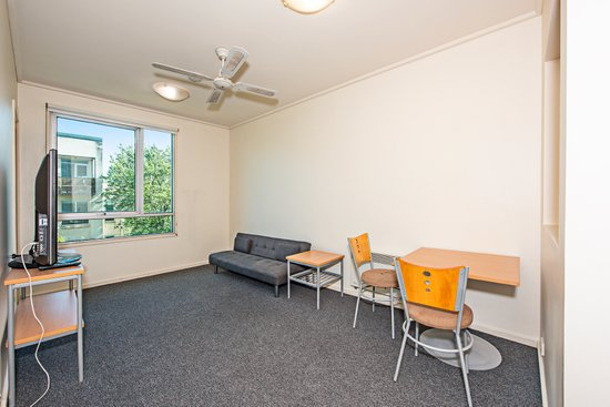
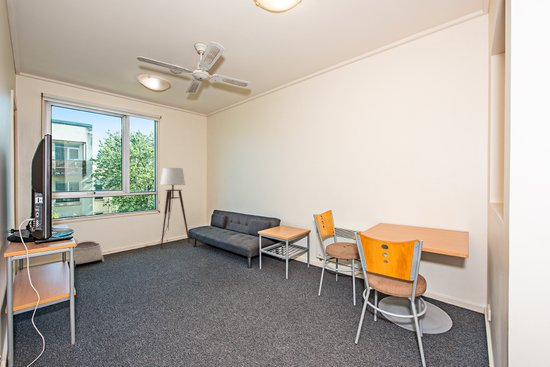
+ basket [75,240,105,265]
+ floor lamp [145,167,191,249]
